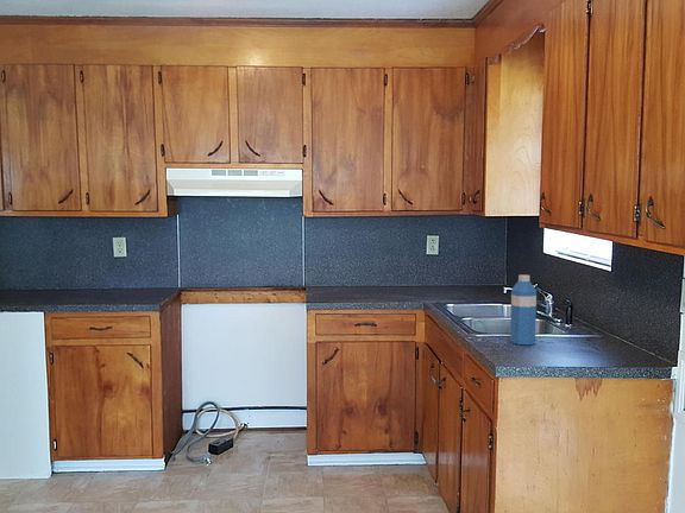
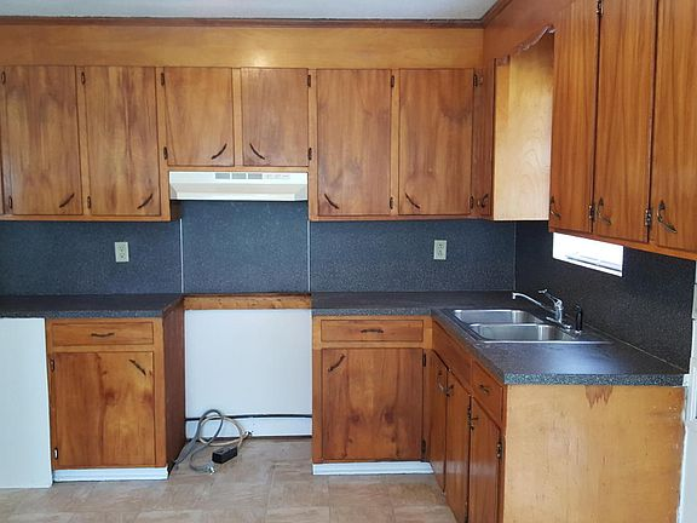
- water bottle [509,274,538,346]
